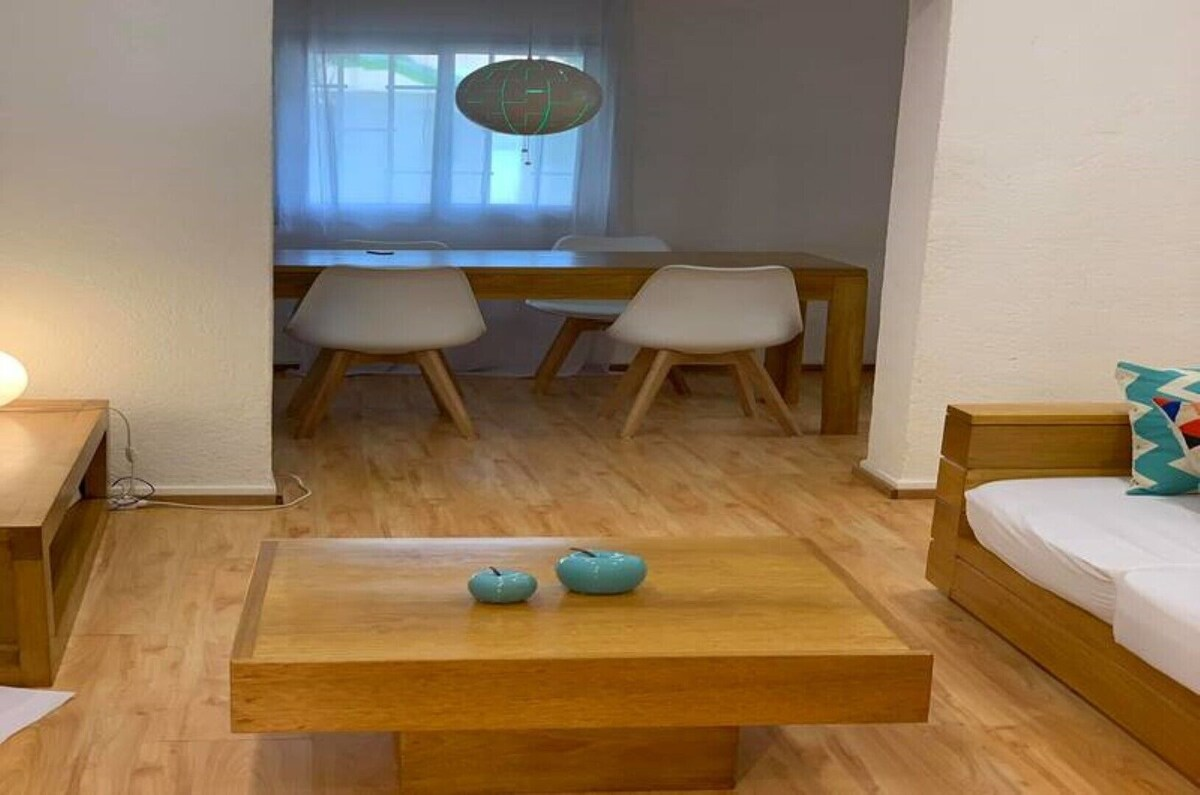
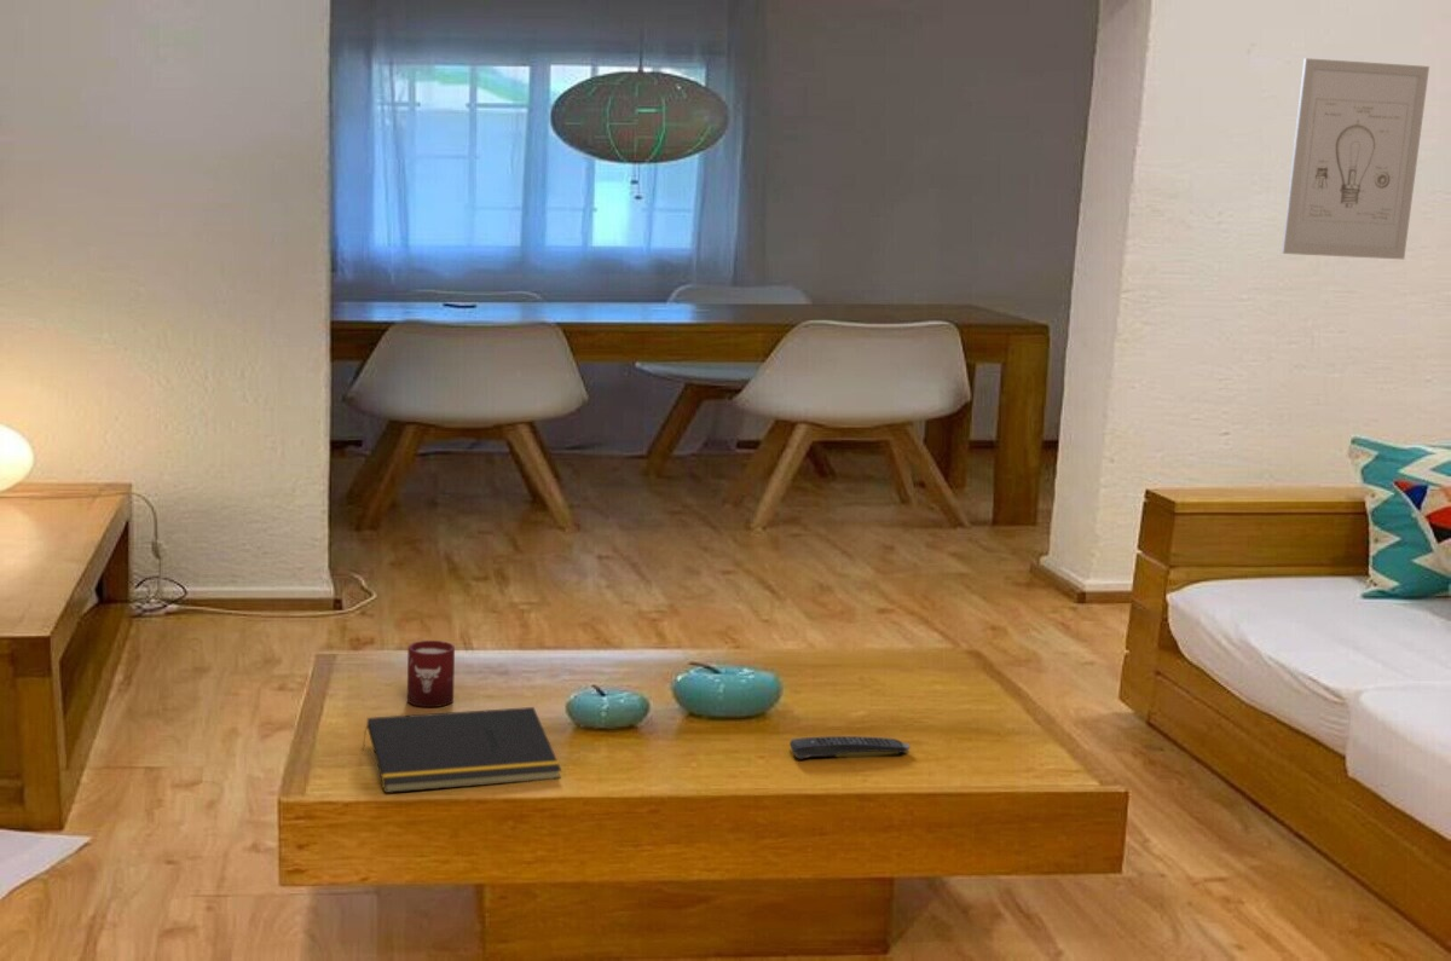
+ notepad [360,706,562,794]
+ cup [406,639,456,708]
+ remote control [788,735,912,760]
+ wall art [1281,57,1430,260]
